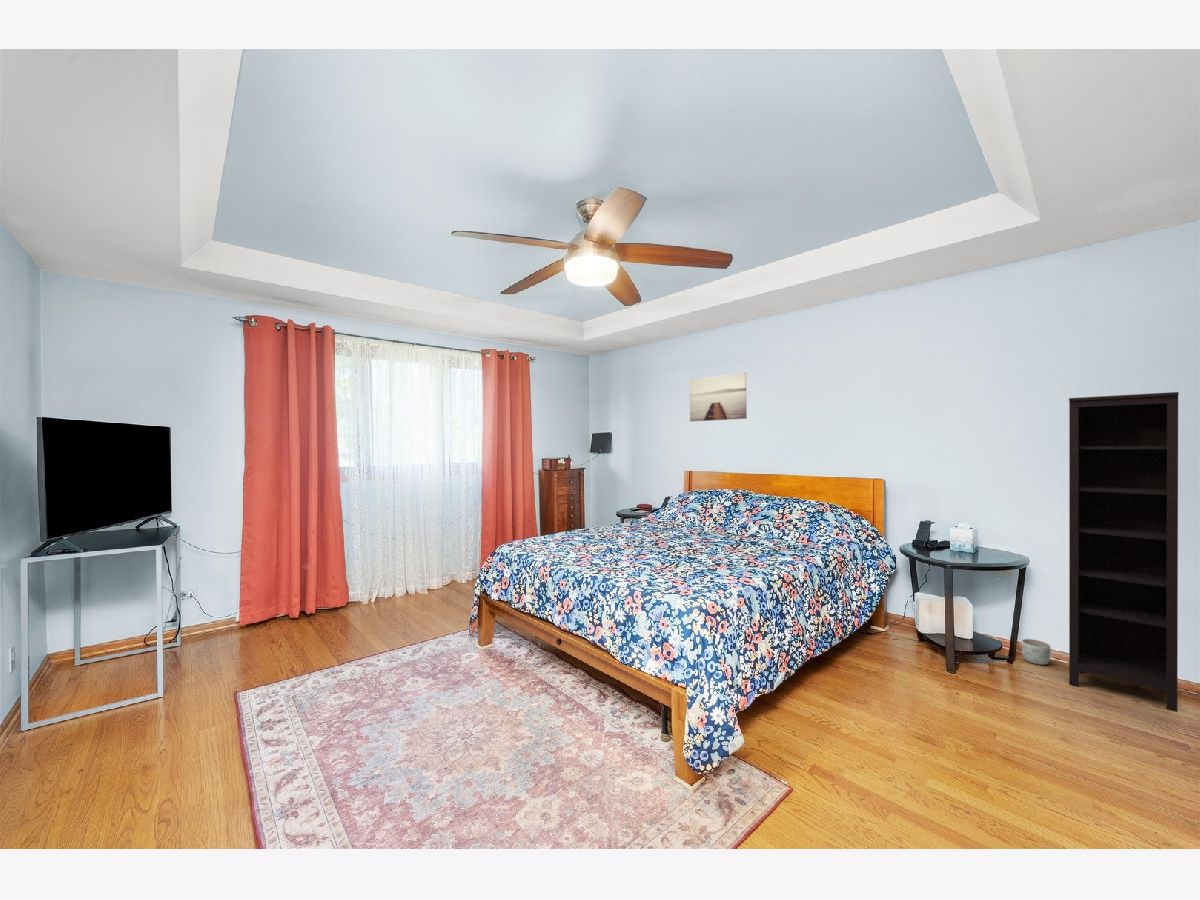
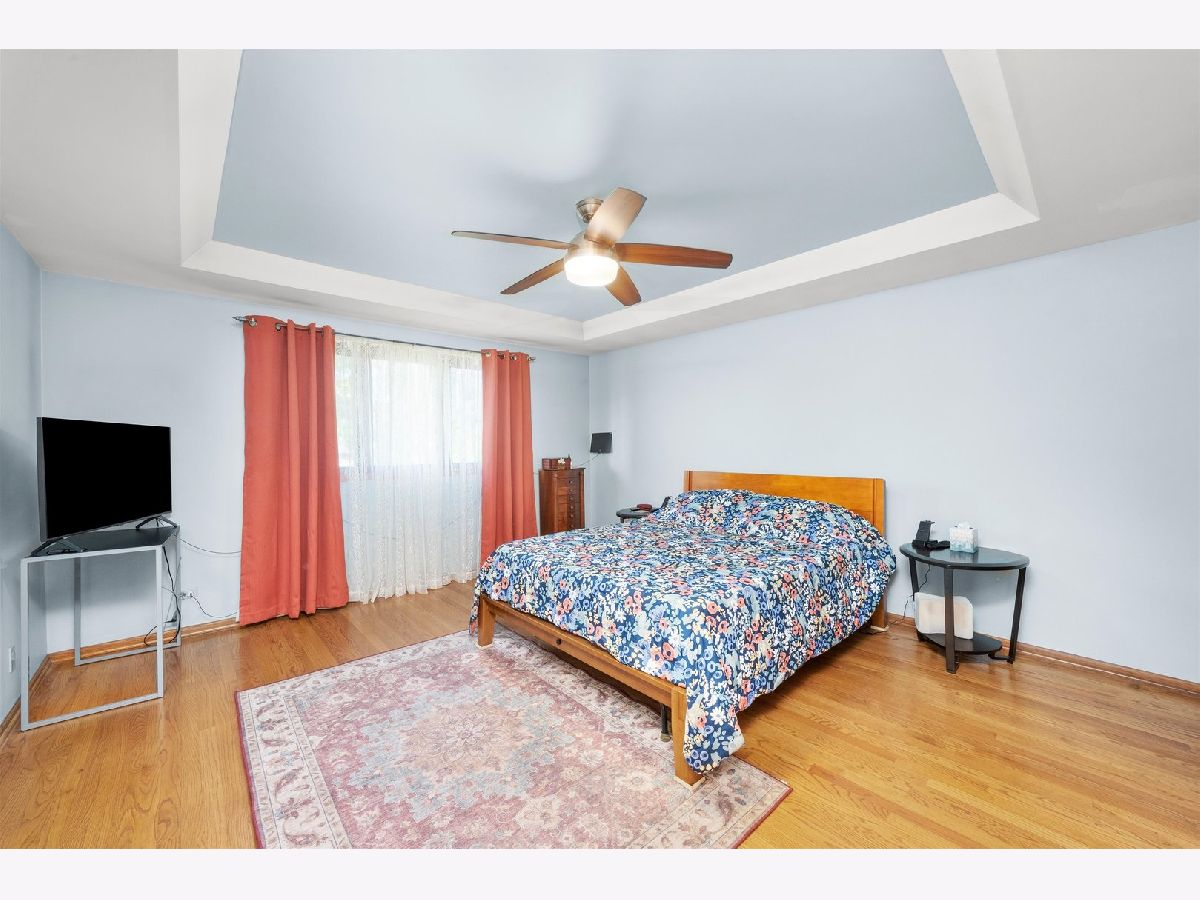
- wall art [689,372,748,422]
- bookcase [1068,391,1180,713]
- planter [1021,638,1052,666]
